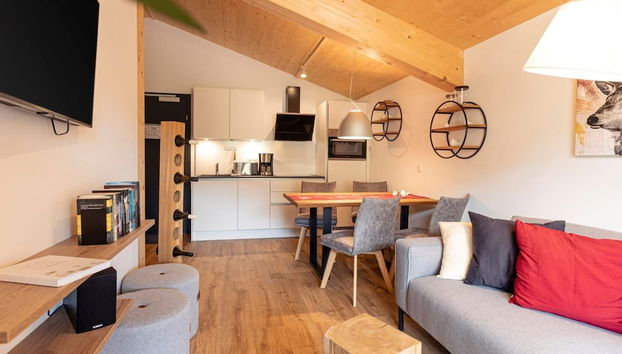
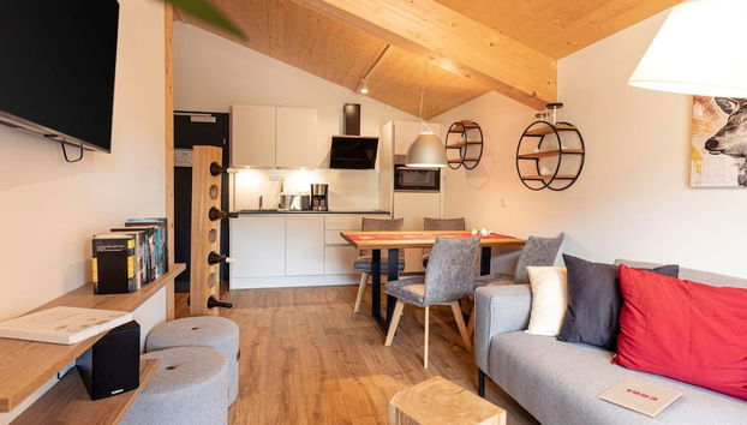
+ magazine [598,377,683,418]
